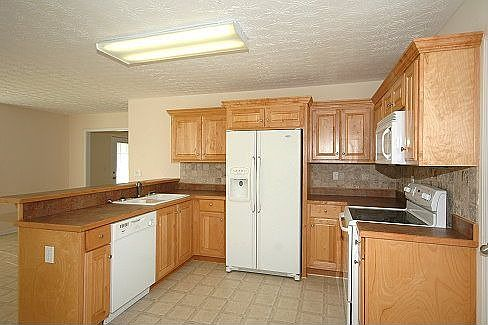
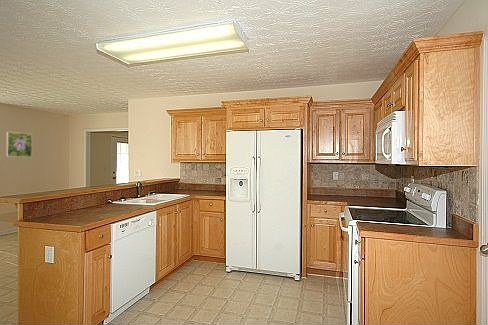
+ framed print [5,131,33,158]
